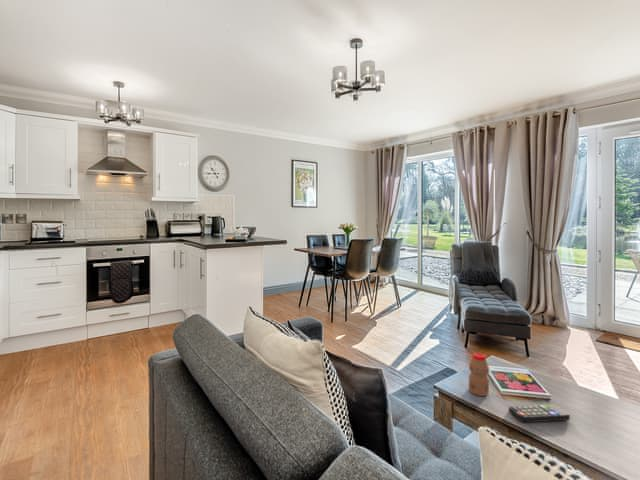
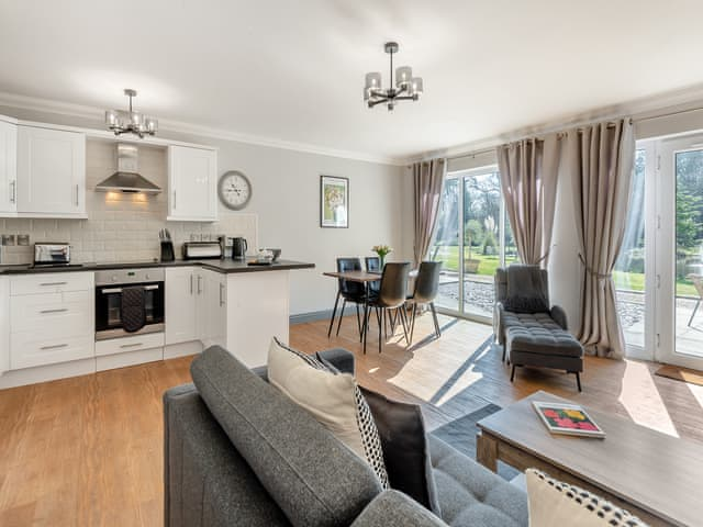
- bottle [468,352,490,397]
- remote control [508,403,571,423]
